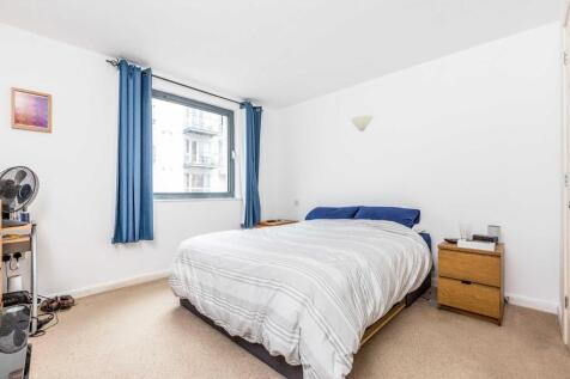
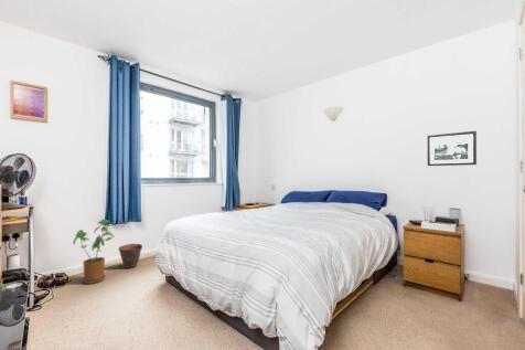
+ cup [118,243,143,269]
+ picture frame [426,130,478,167]
+ house plant [72,219,116,285]
